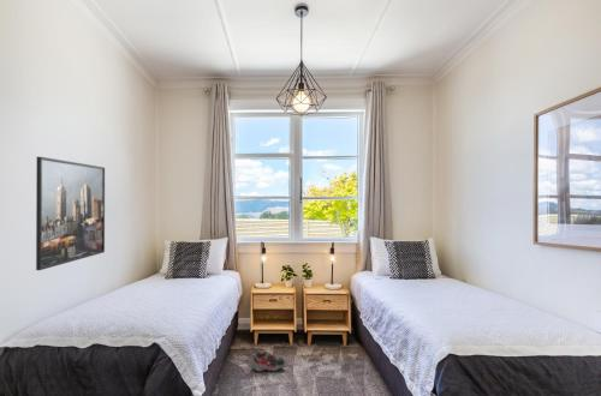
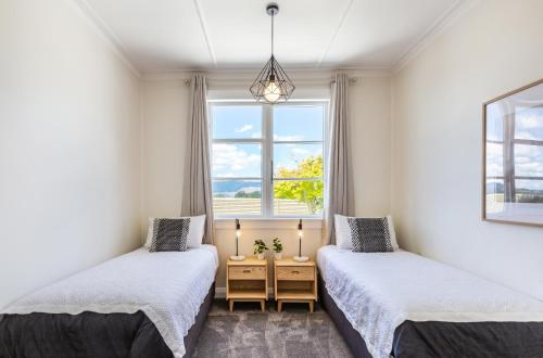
- shoe [250,349,287,373]
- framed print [35,156,106,271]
